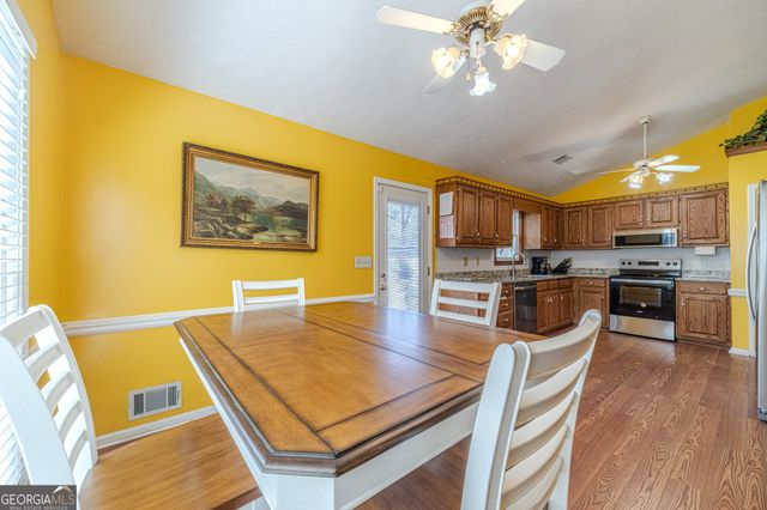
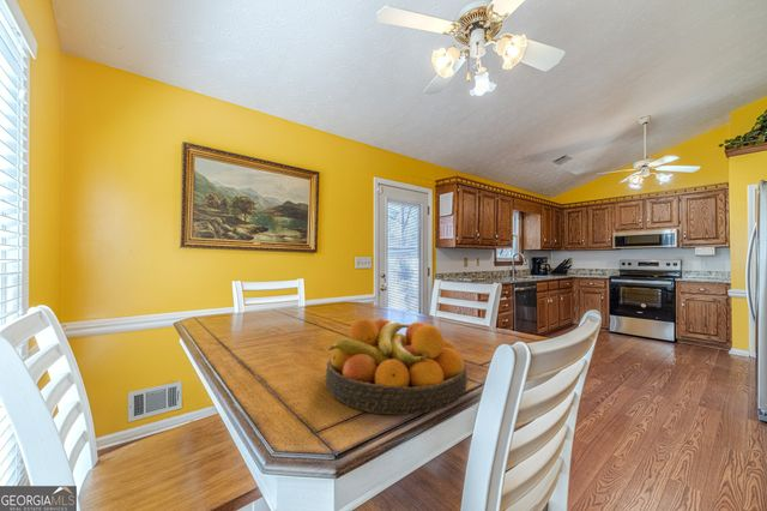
+ fruit bowl [325,318,469,416]
